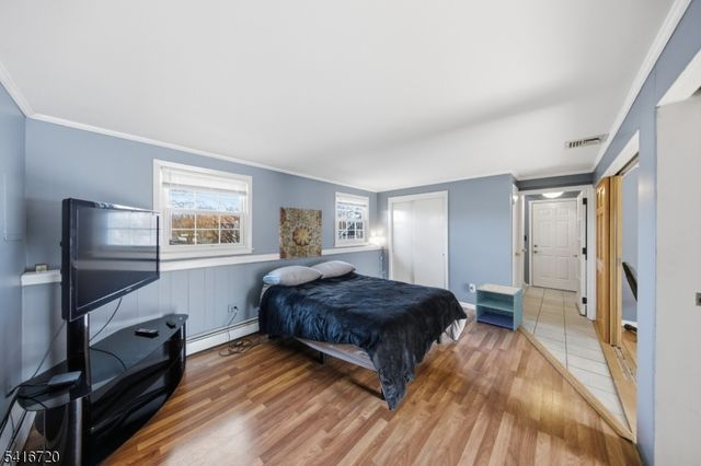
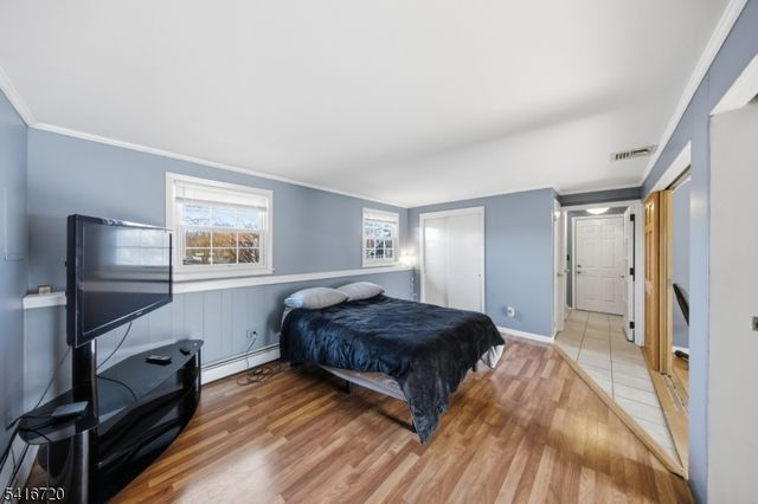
- nightstand [474,282,524,331]
- wall art [278,206,323,260]
